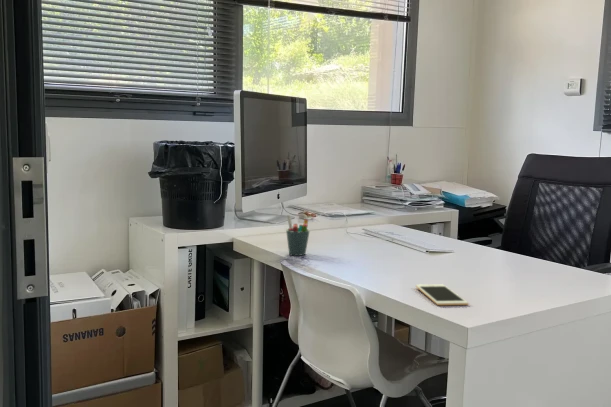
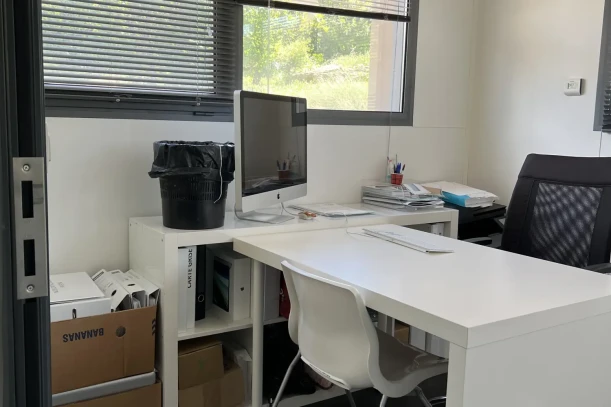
- pen holder [285,214,311,257]
- cell phone [415,283,469,306]
